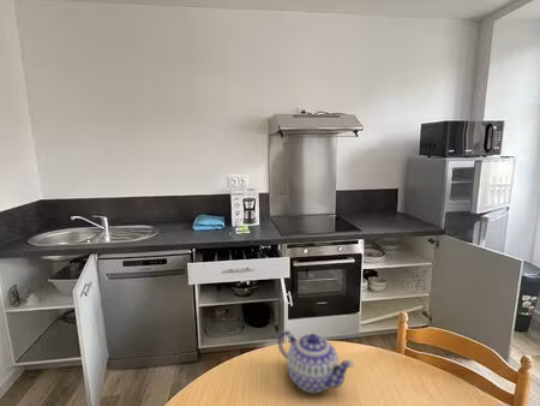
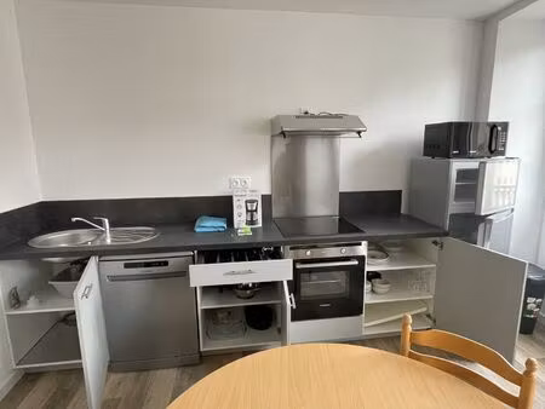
- teapot [277,329,355,394]
